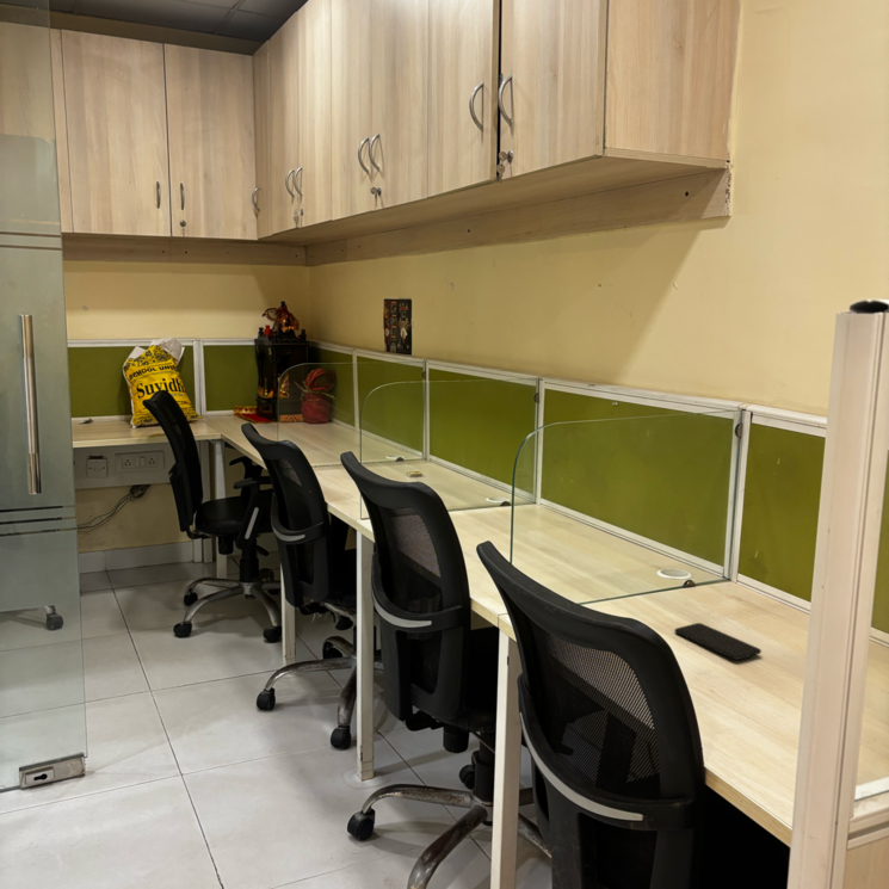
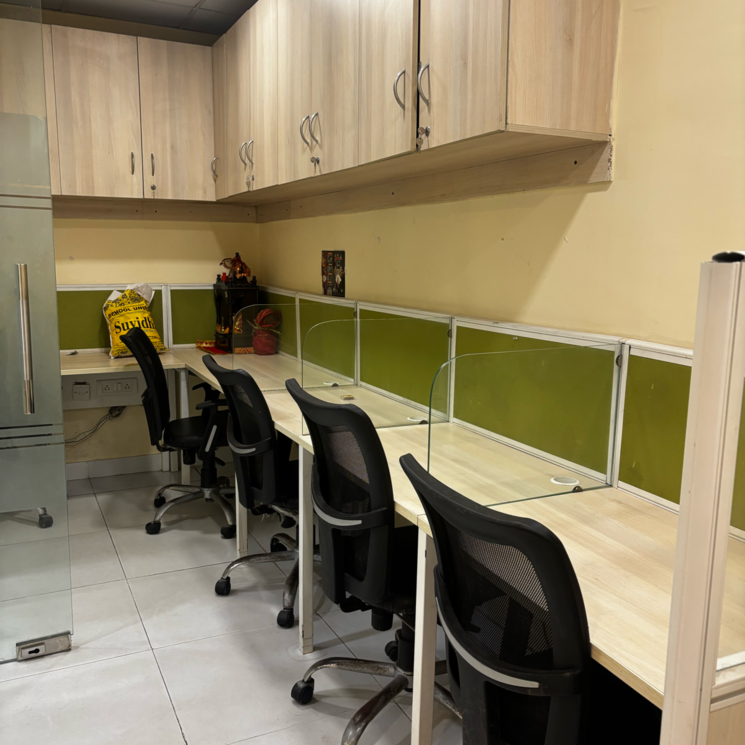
- smartphone [673,622,763,661]
